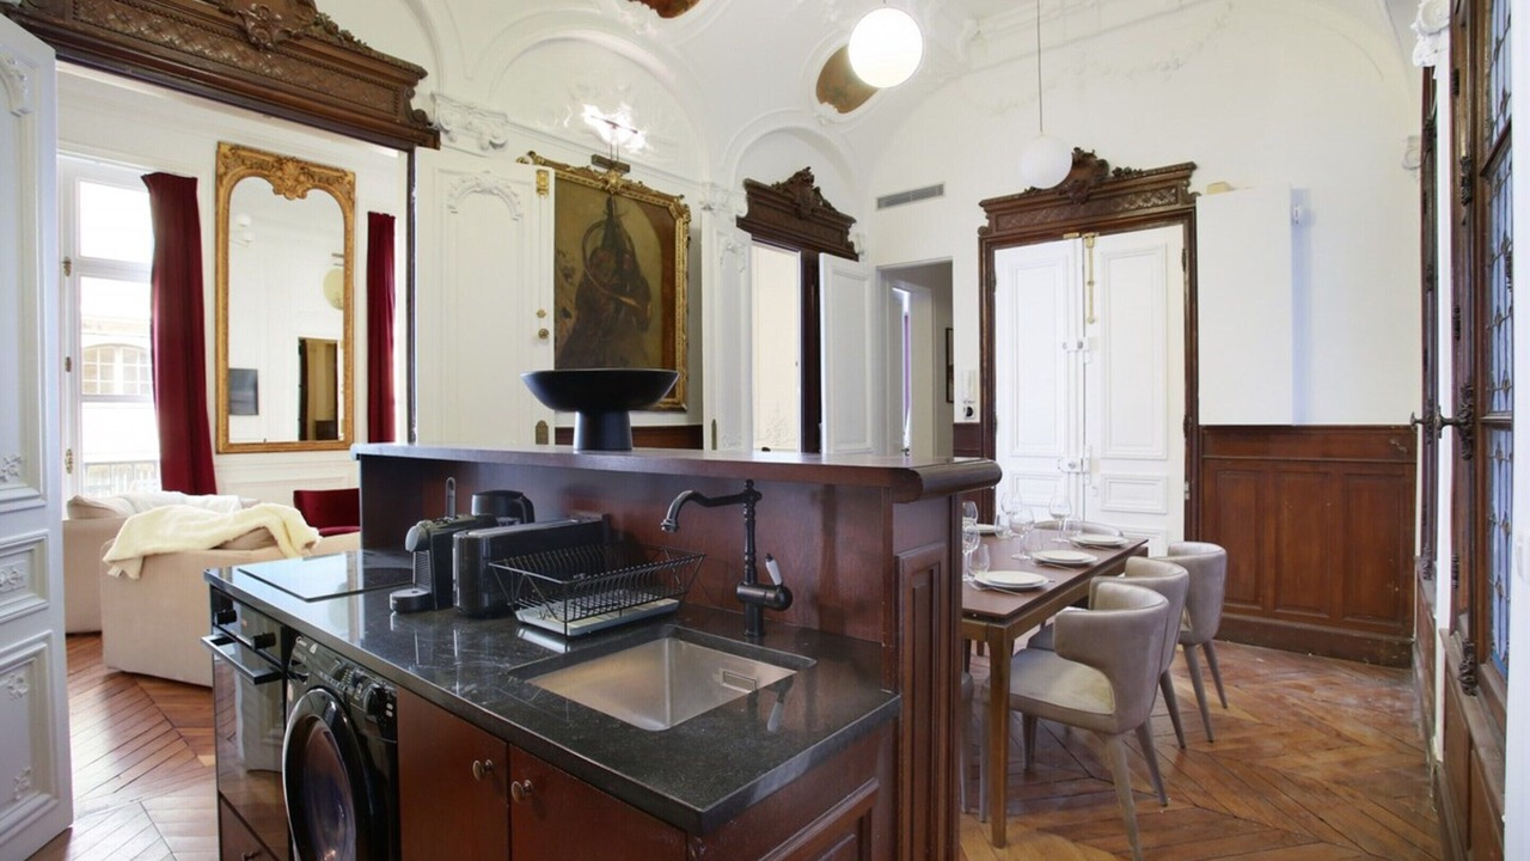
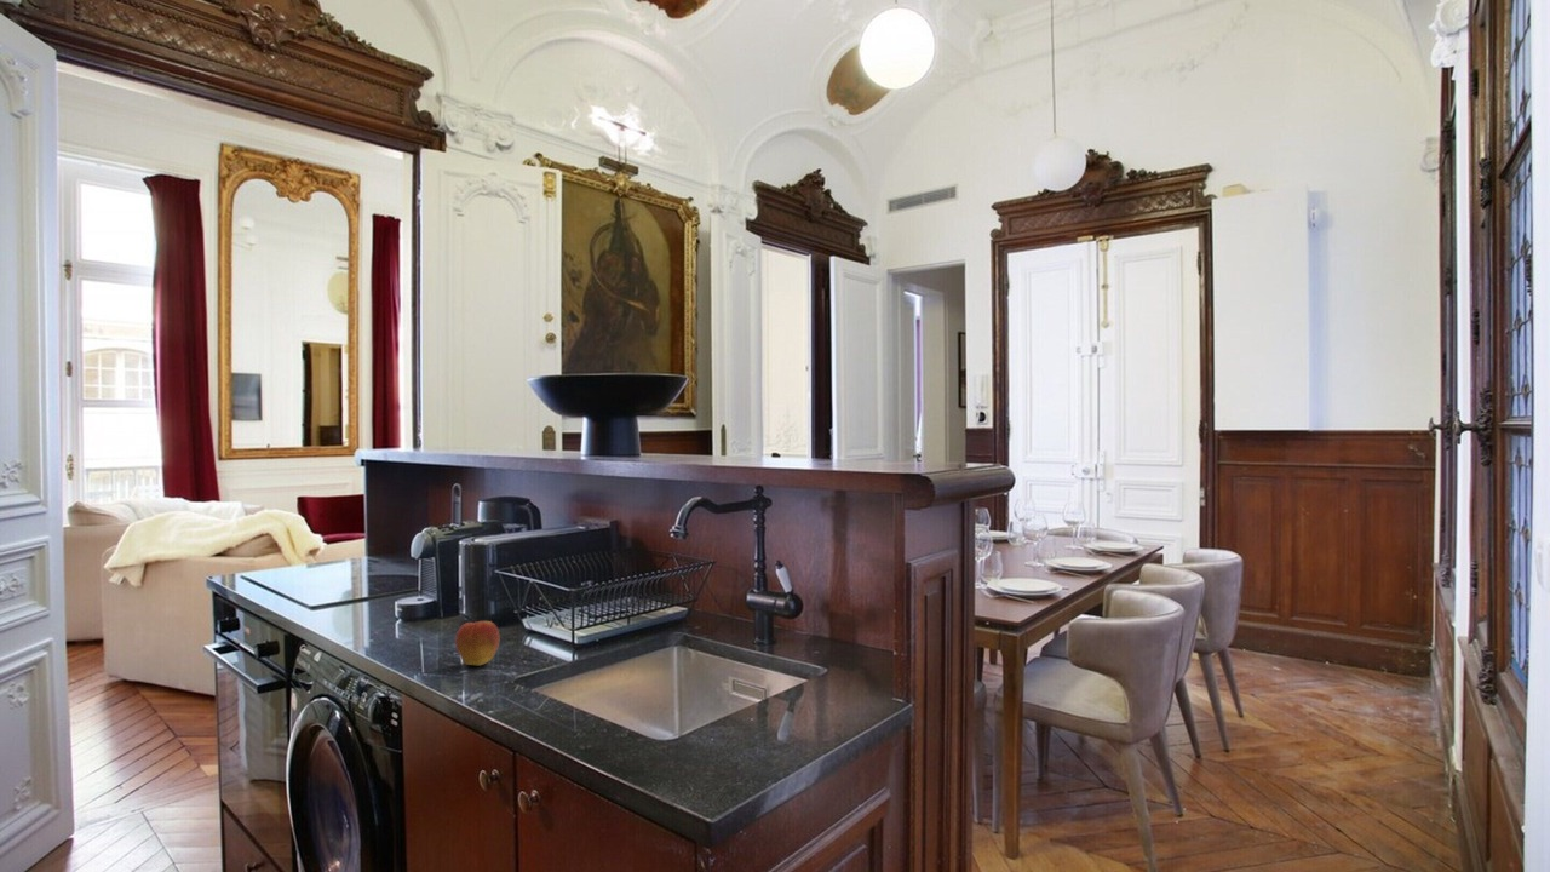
+ apple [454,612,501,667]
